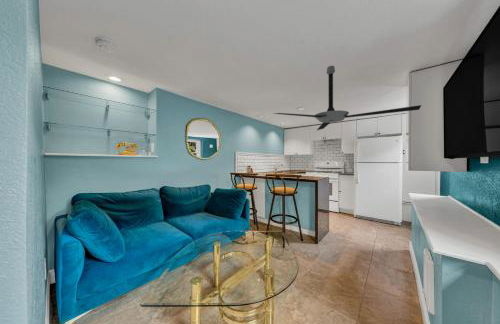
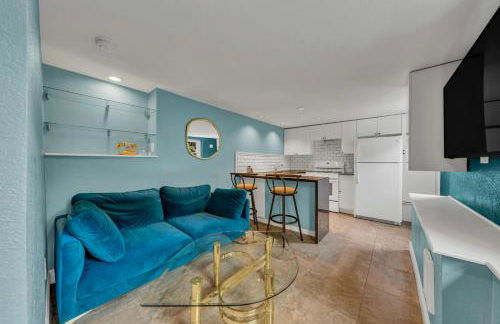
- ceiling fan [272,65,422,131]
